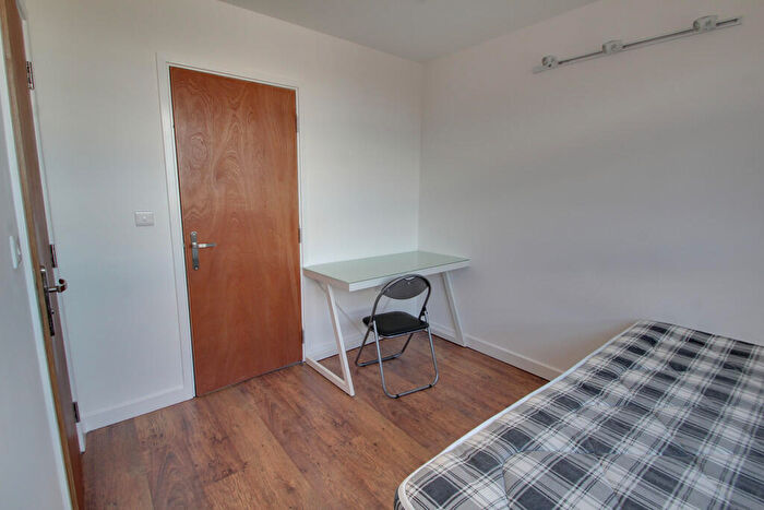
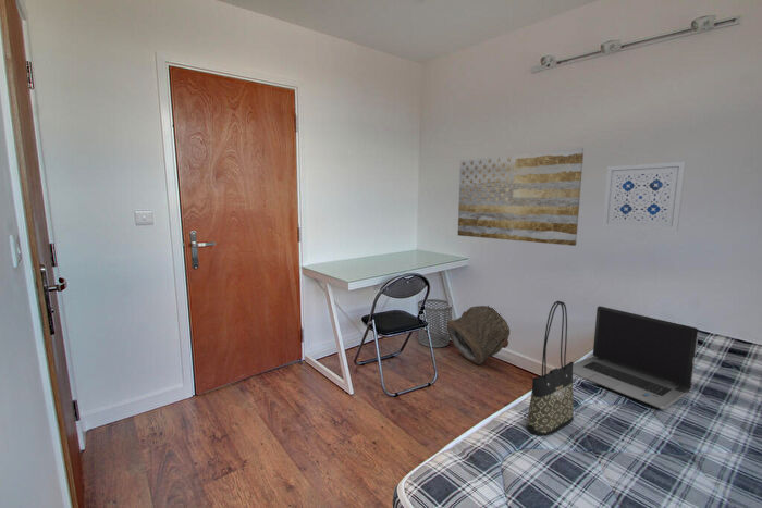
+ laptop computer [573,305,700,410]
+ wall art [601,161,687,232]
+ wall art [457,147,585,247]
+ tote bag [525,300,575,436]
+ bag [446,305,511,365]
+ waste bin [417,298,453,348]
